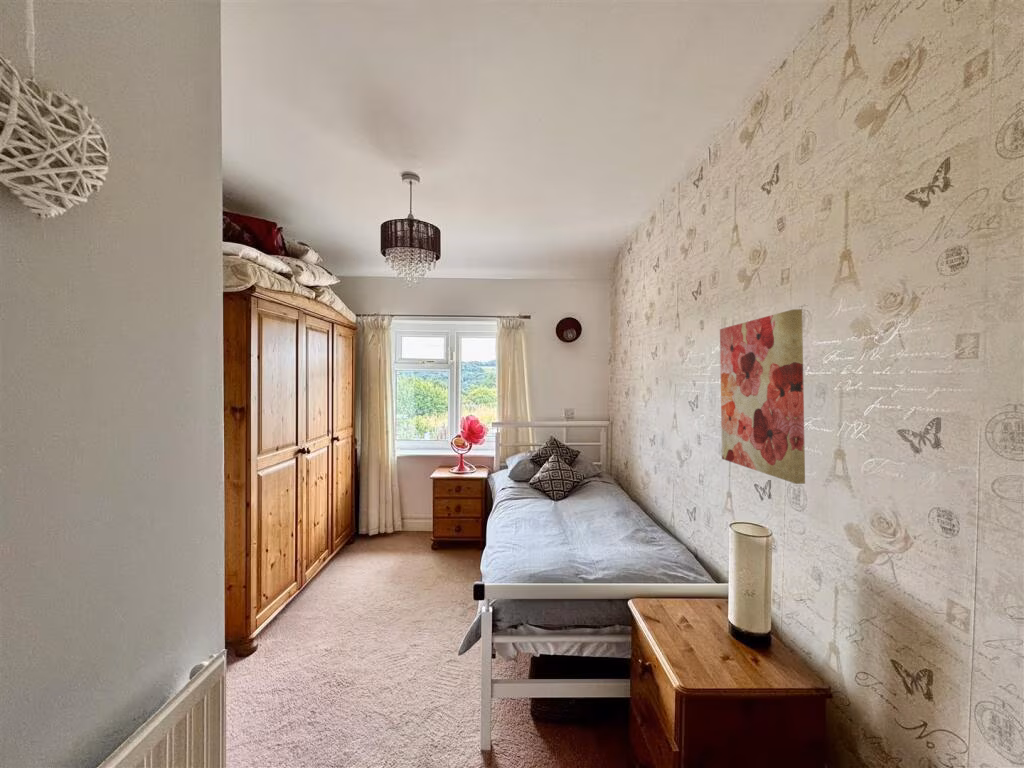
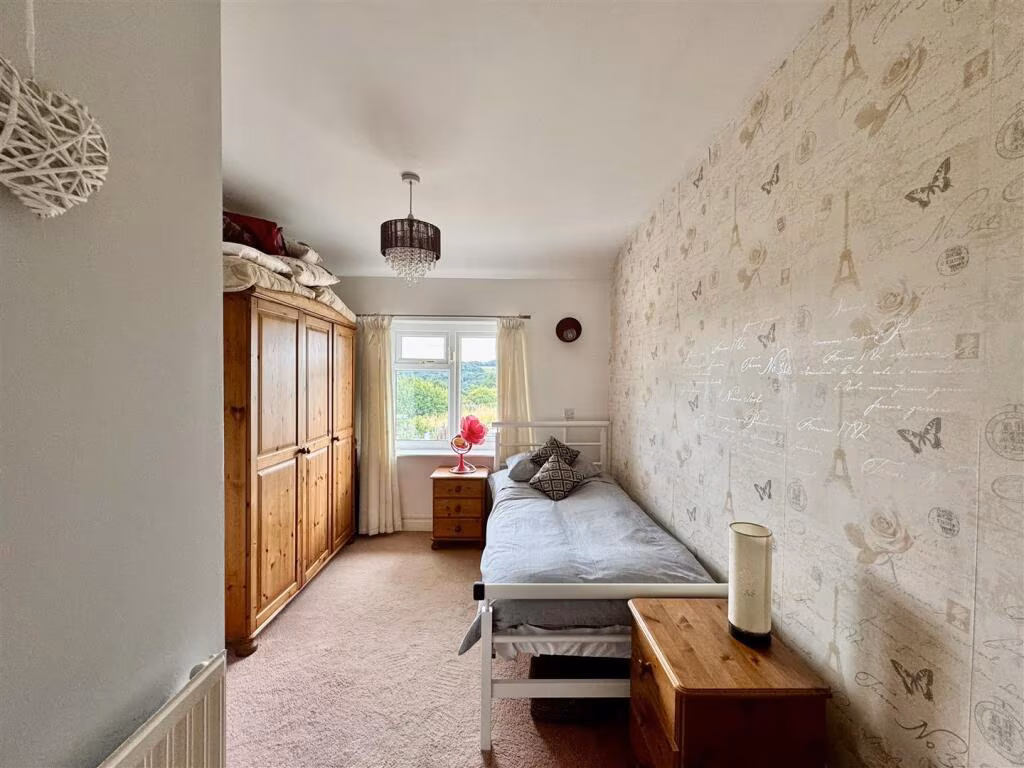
- wall art [719,308,806,485]
